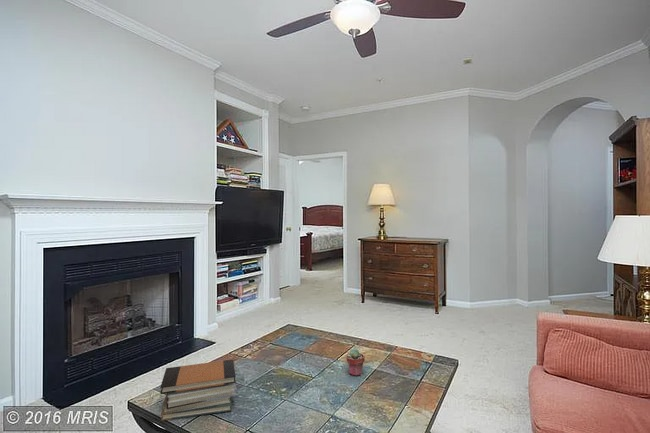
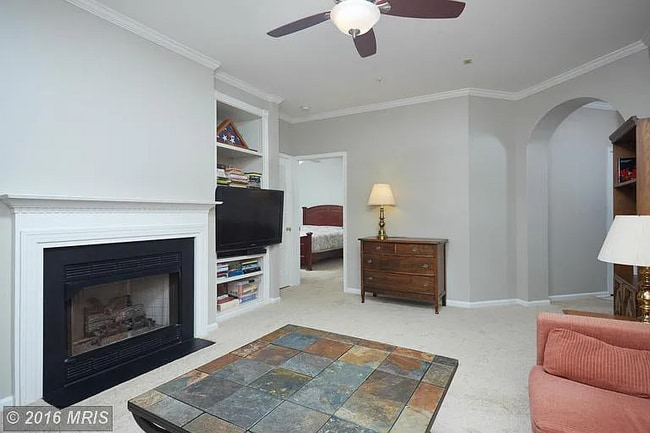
- potted succulent [345,348,366,377]
- book stack [159,359,238,422]
